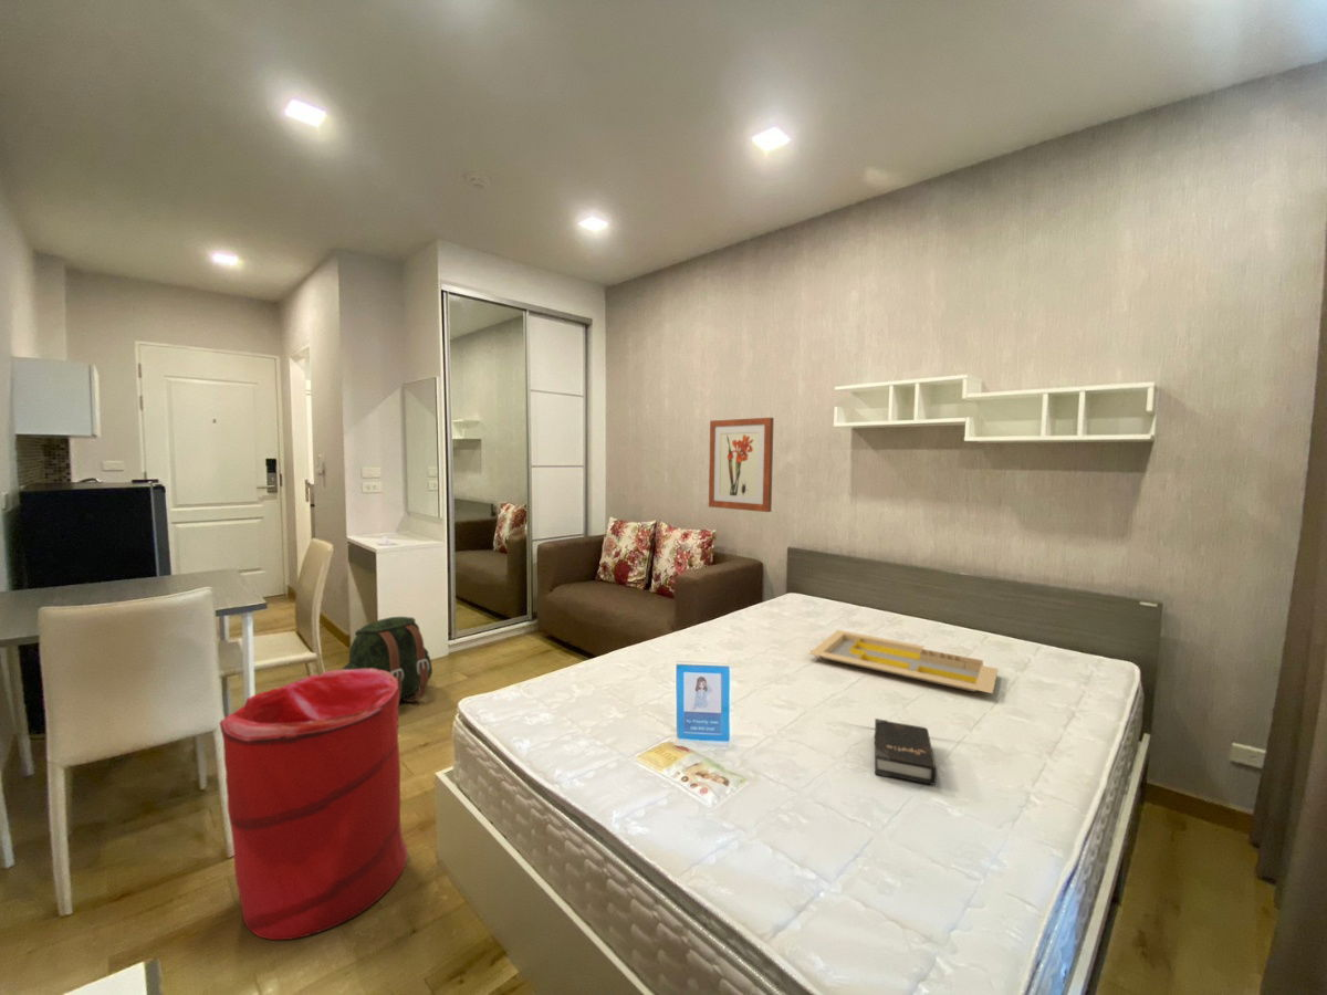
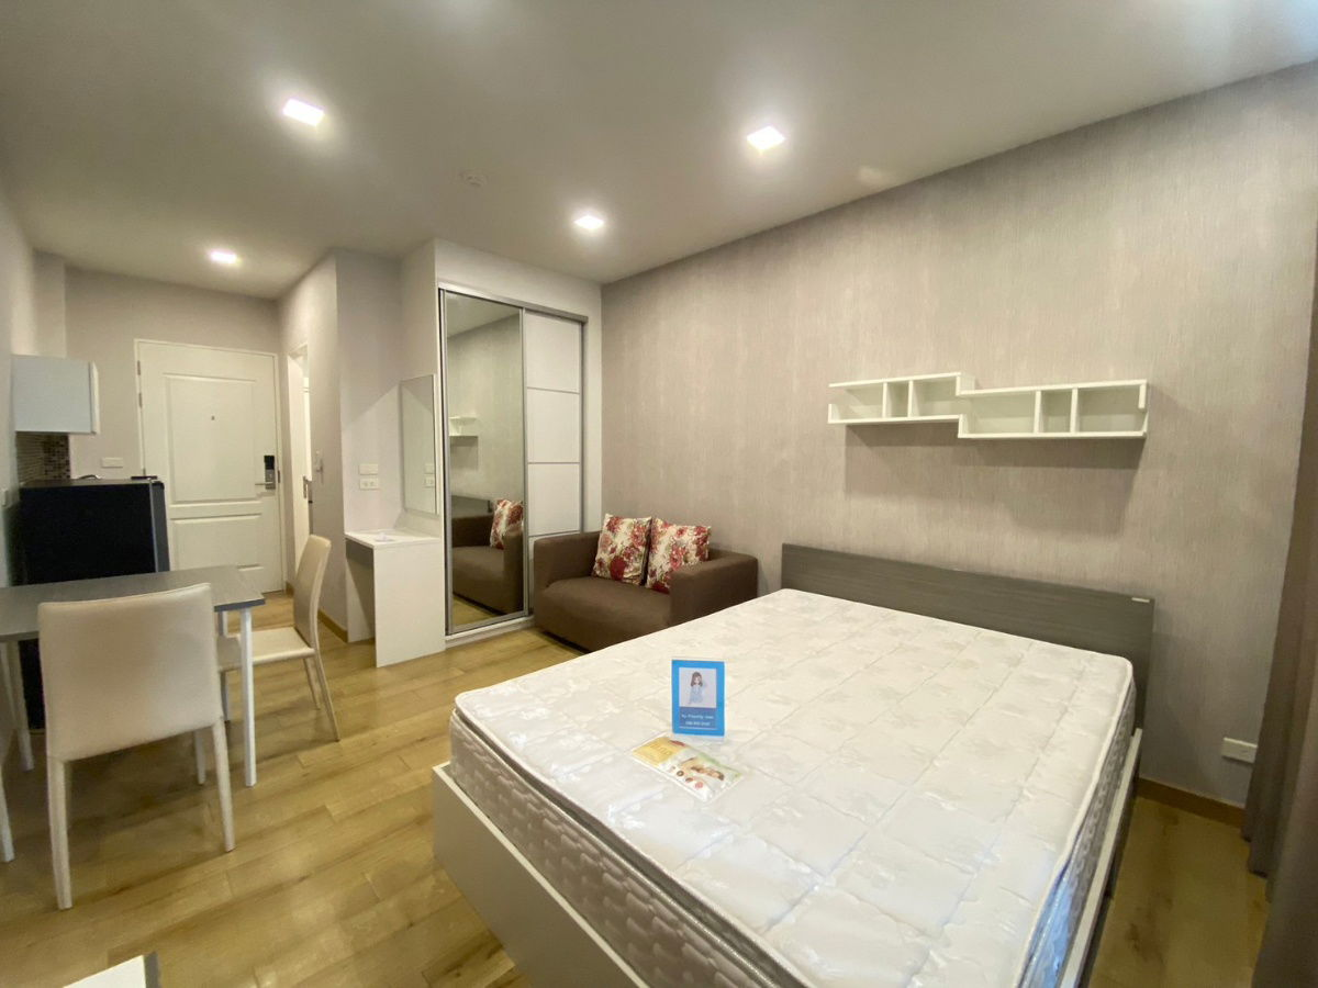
- backpack [341,616,433,706]
- serving tray [808,629,999,694]
- wall art [708,417,775,513]
- hardback book [874,718,938,786]
- laundry hamper [219,669,409,941]
